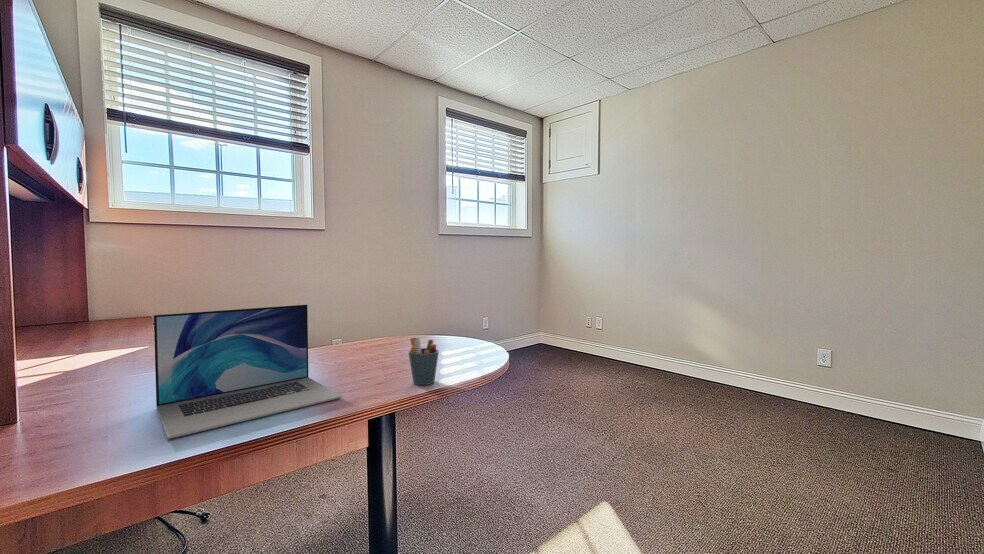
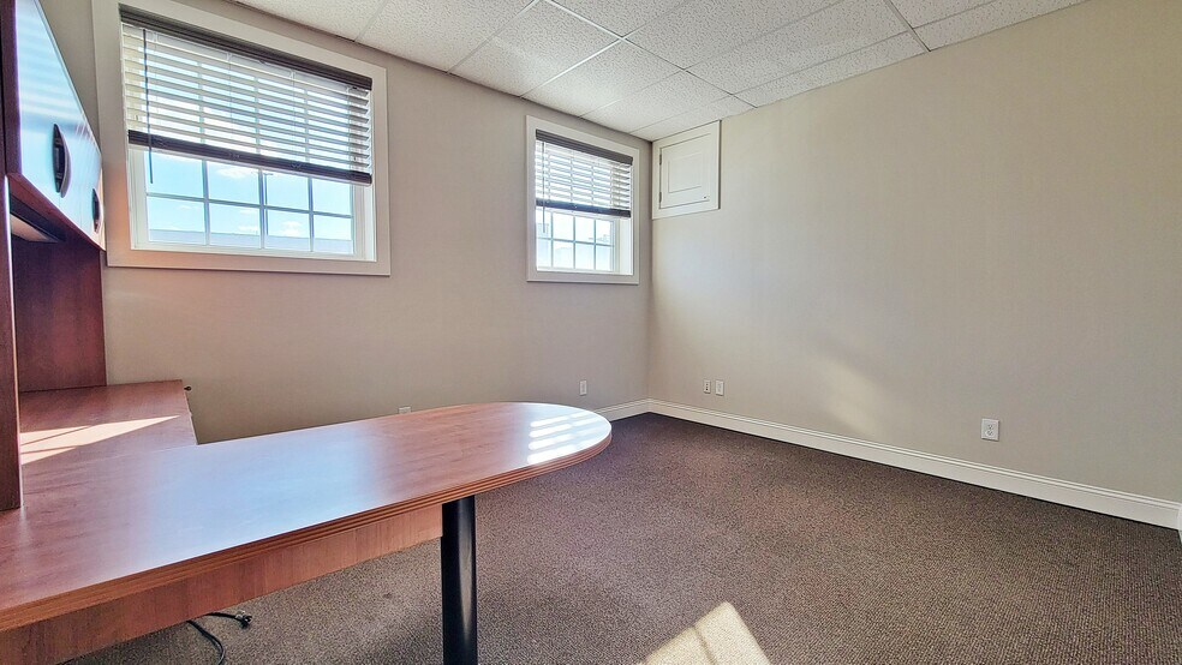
- pen holder [407,336,440,386]
- laptop [153,304,342,440]
